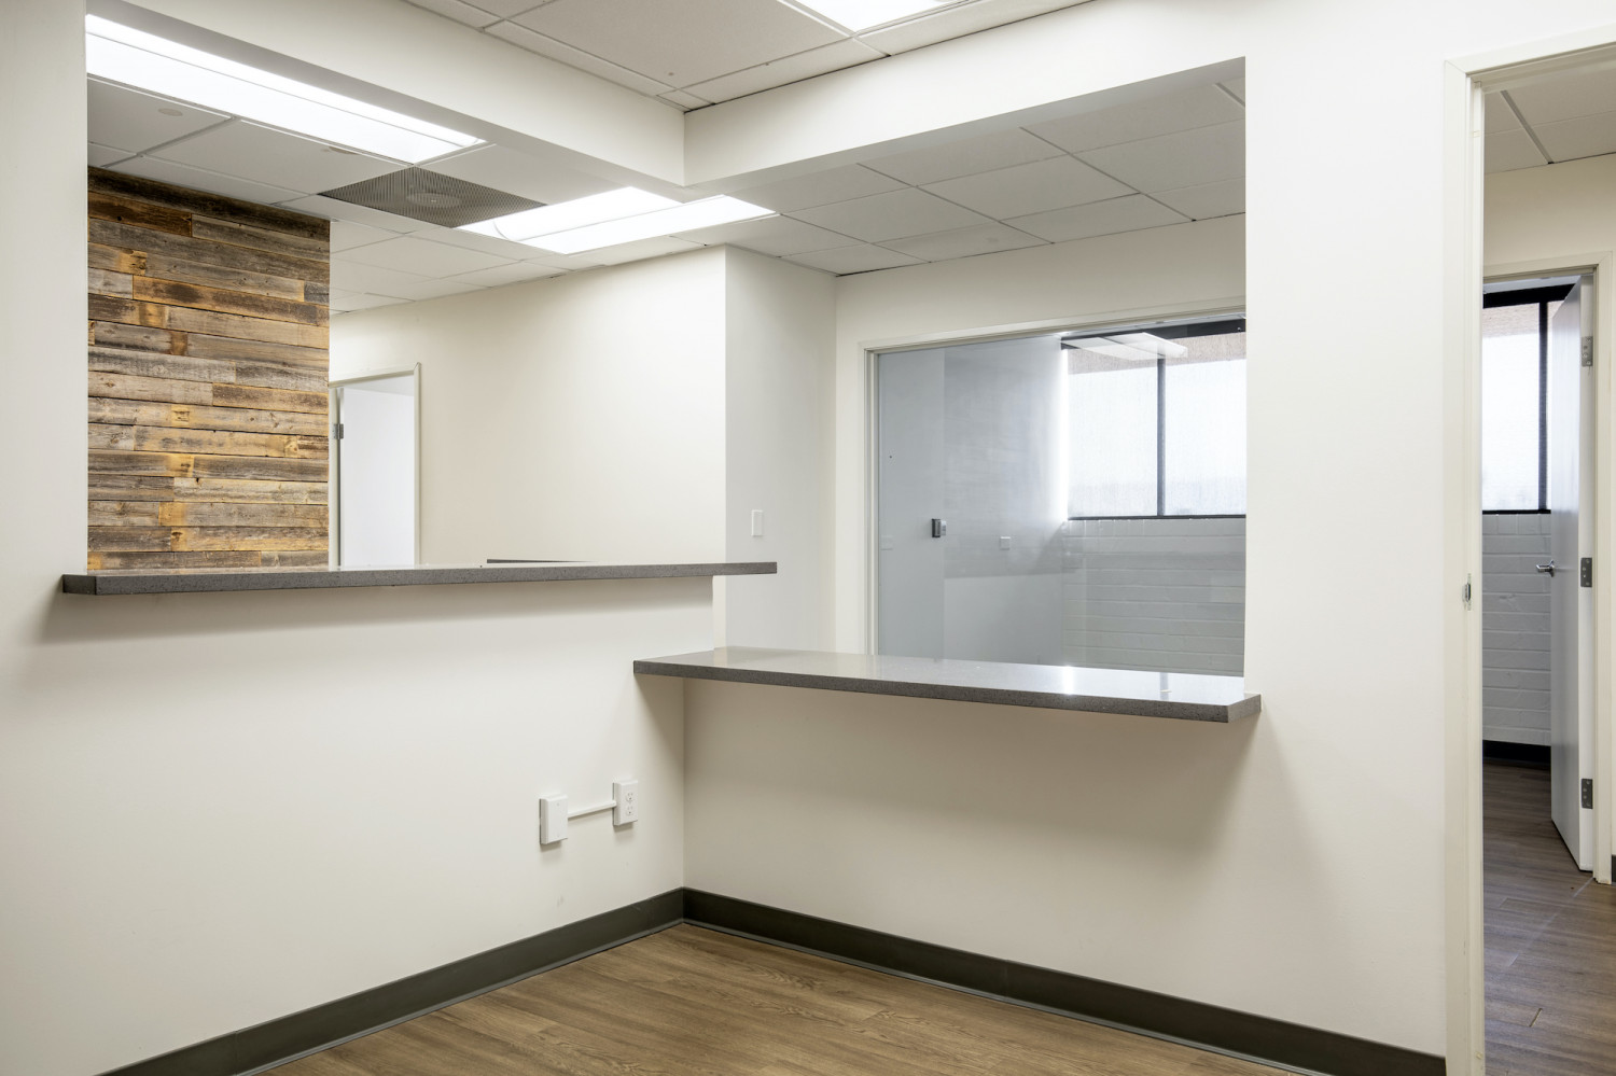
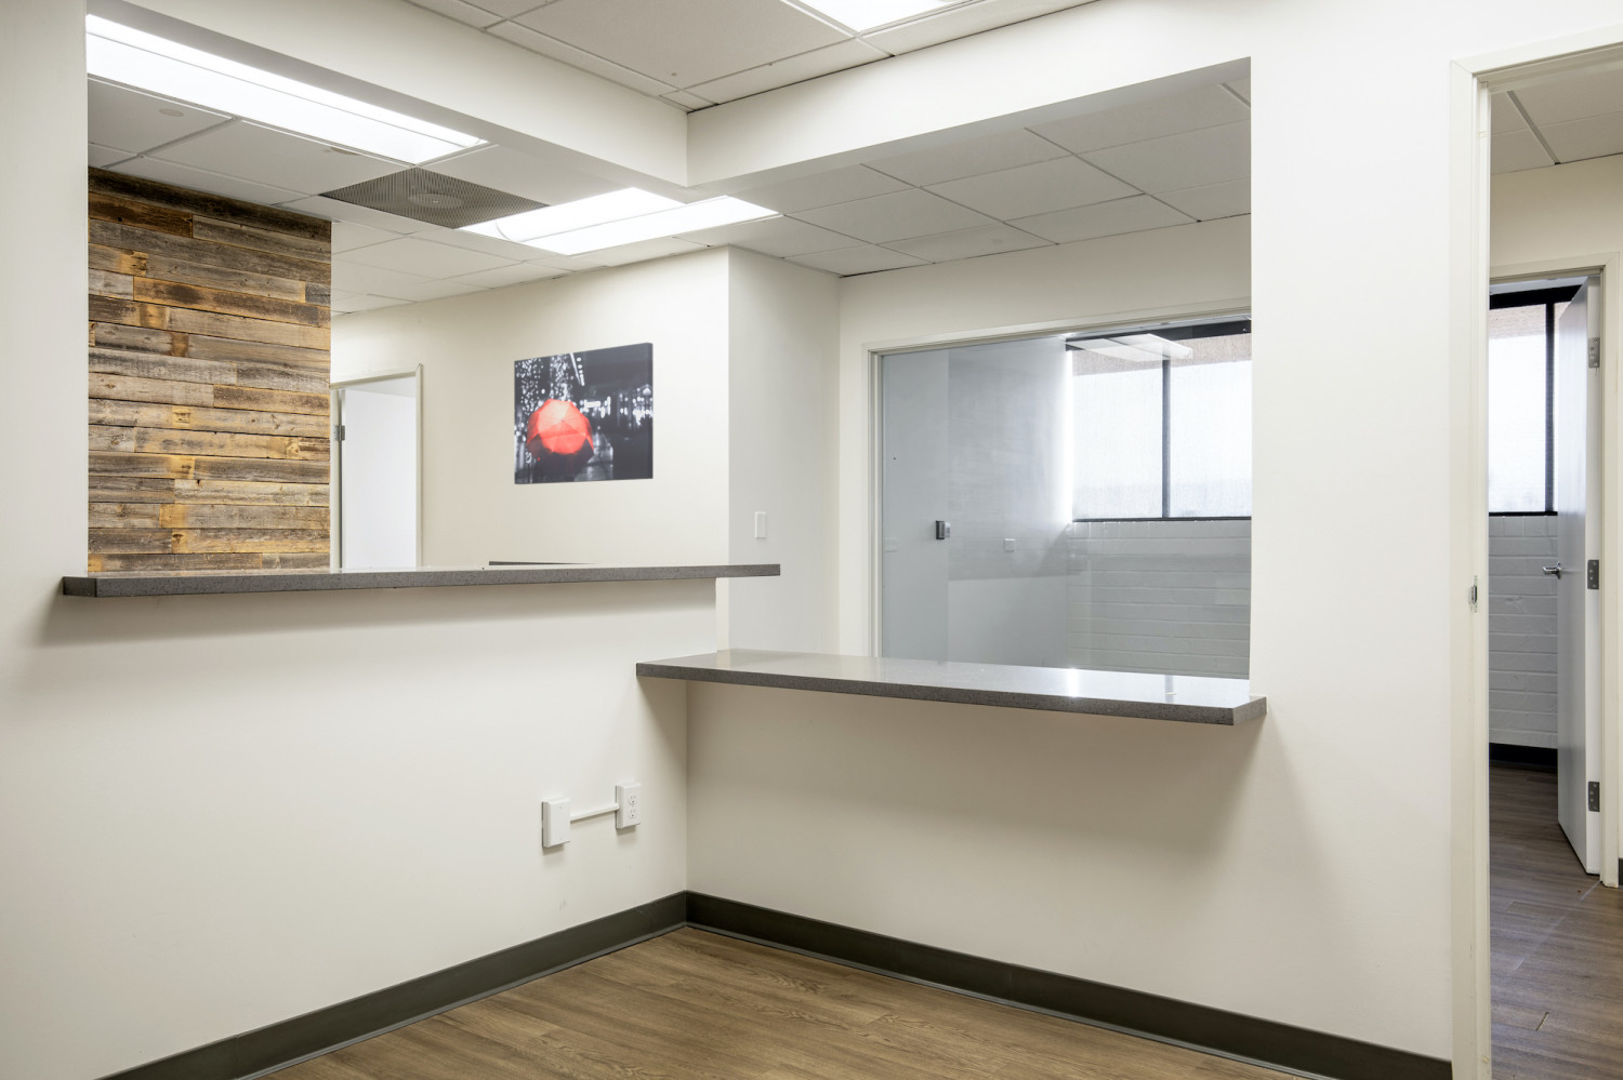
+ wall art [512,341,655,486]
